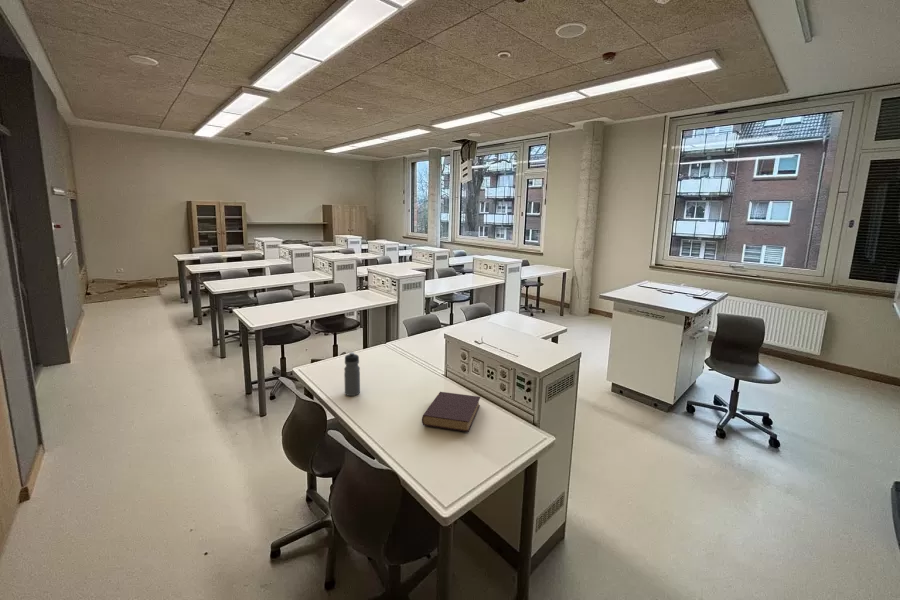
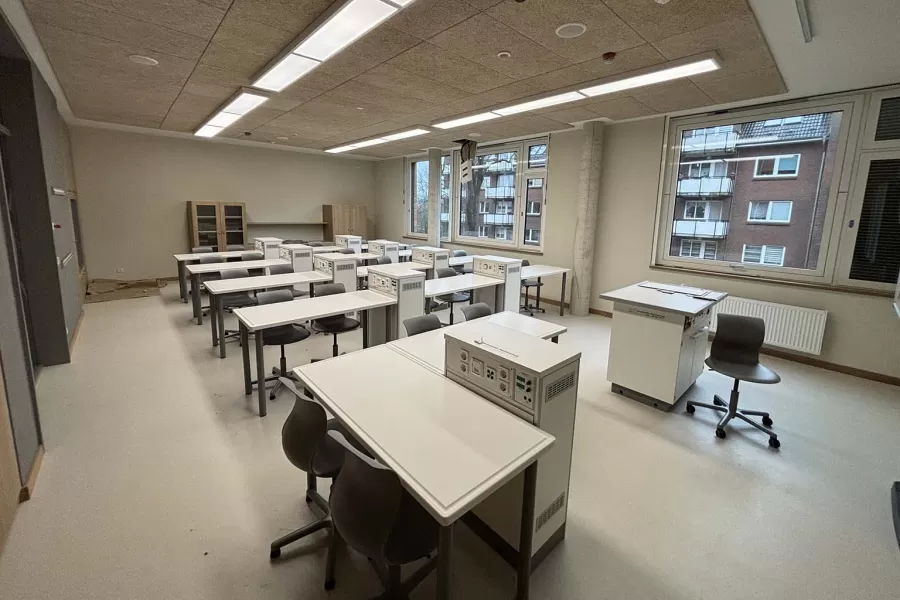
- water bottle [343,351,361,397]
- book [421,391,481,433]
